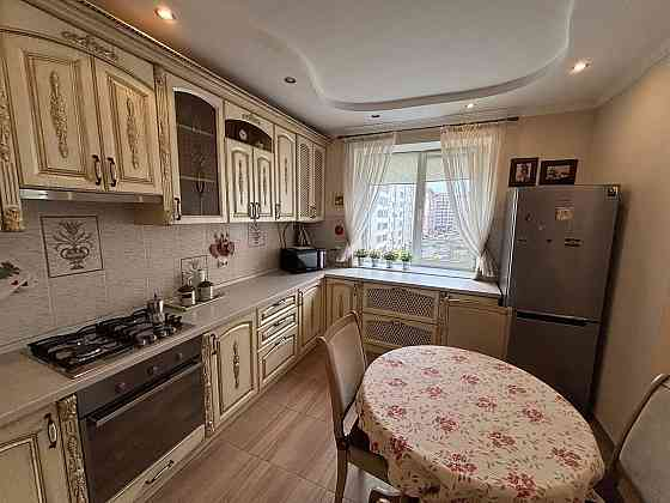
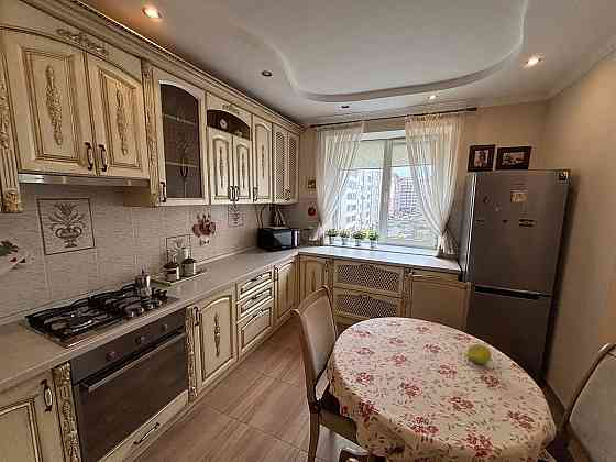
+ fruit [466,343,492,365]
